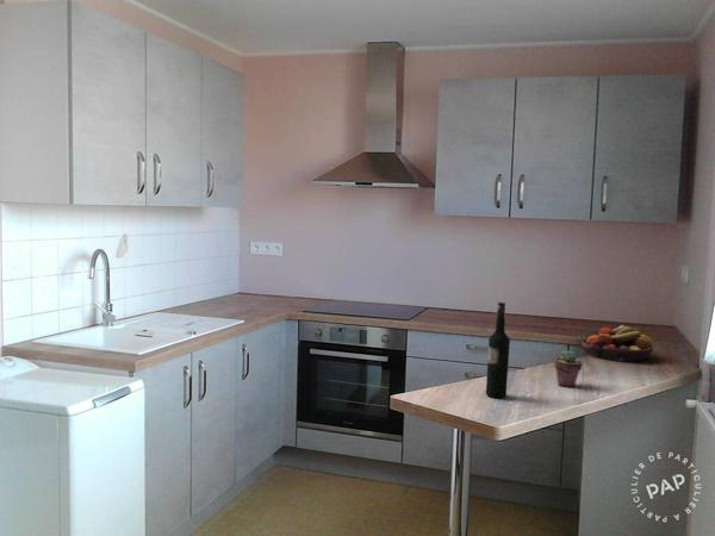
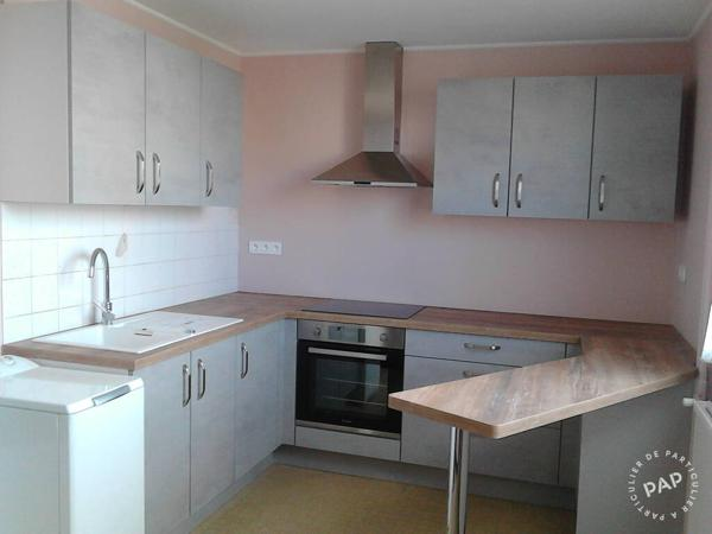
- potted succulent [553,349,584,388]
- wine bottle [485,301,511,399]
- fruit bowl [580,324,654,363]
